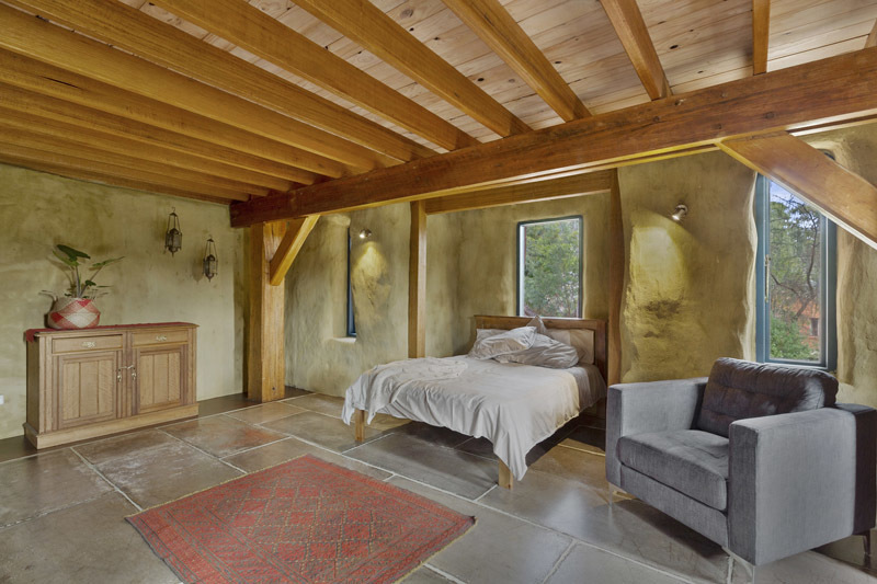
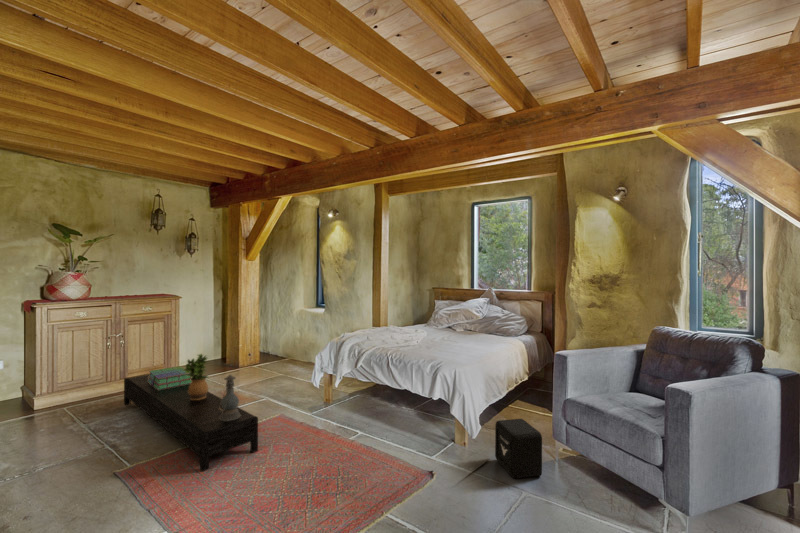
+ lantern [219,373,241,421]
+ stack of books [148,365,192,390]
+ air purifier [494,418,543,479]
+ bench [123,373,259,473]
+ potted plant [183,353,210,400]
